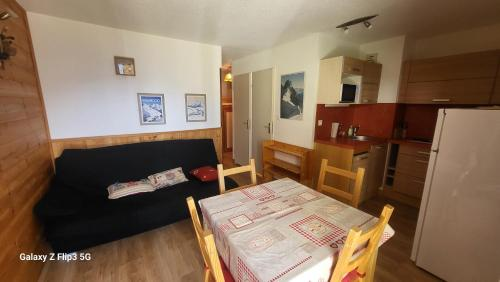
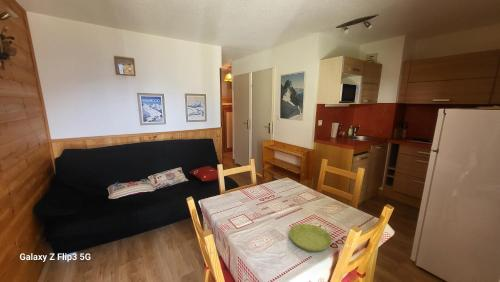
+ saucer [288,223,333,253]
